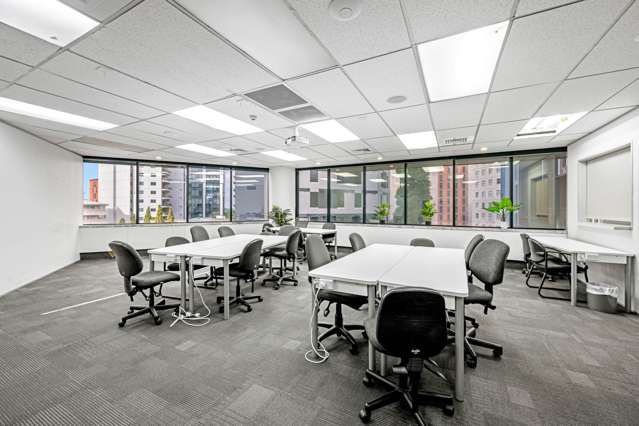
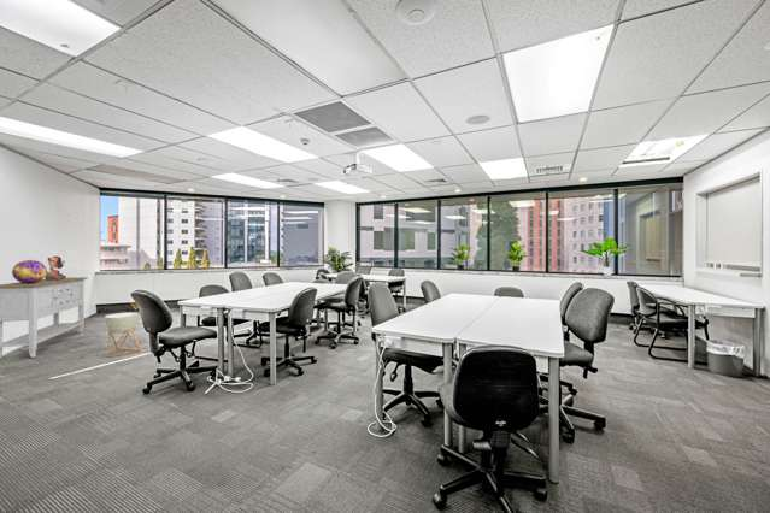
+ decorative globe [11,259,48,283]
+ planter [104,312,142,359]
+ sculpture bust [43,255,67,281]
+ sideboard [0,276,89,360]
